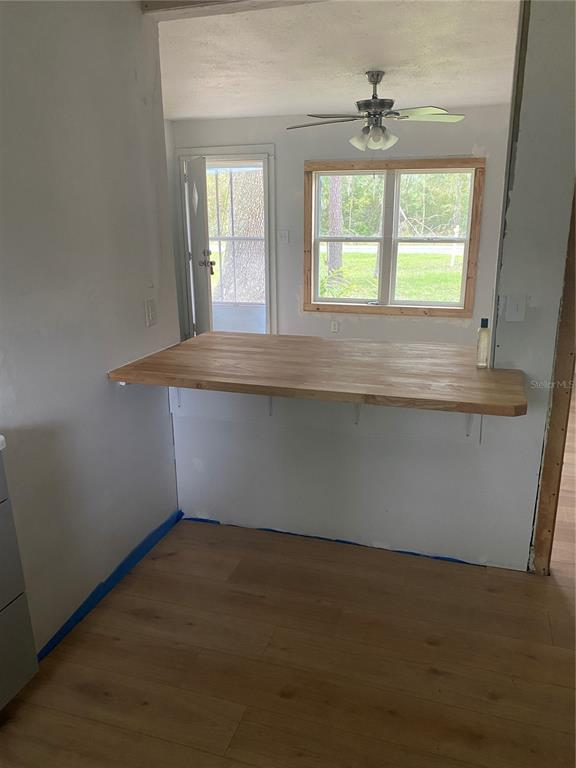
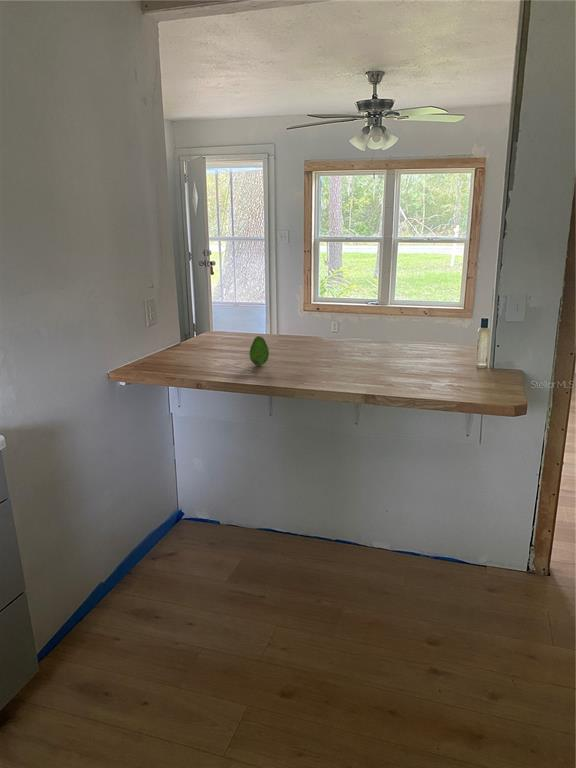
+ fruit [249,335,270,366]
